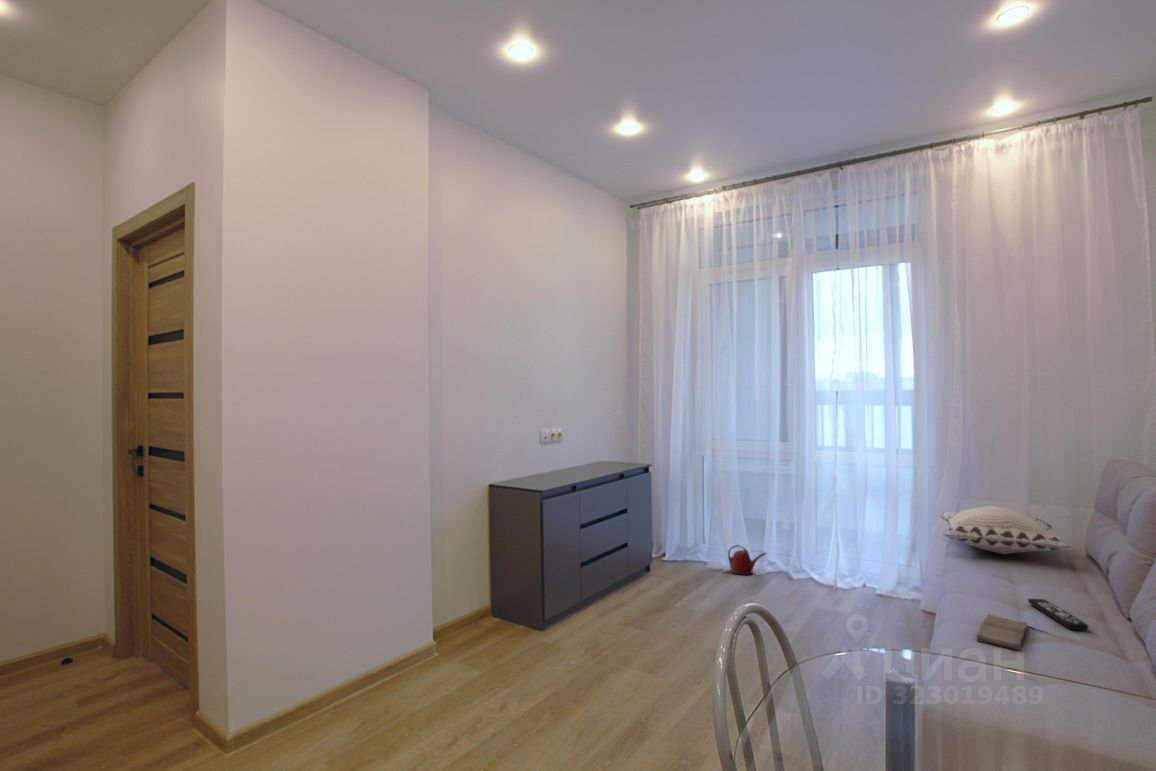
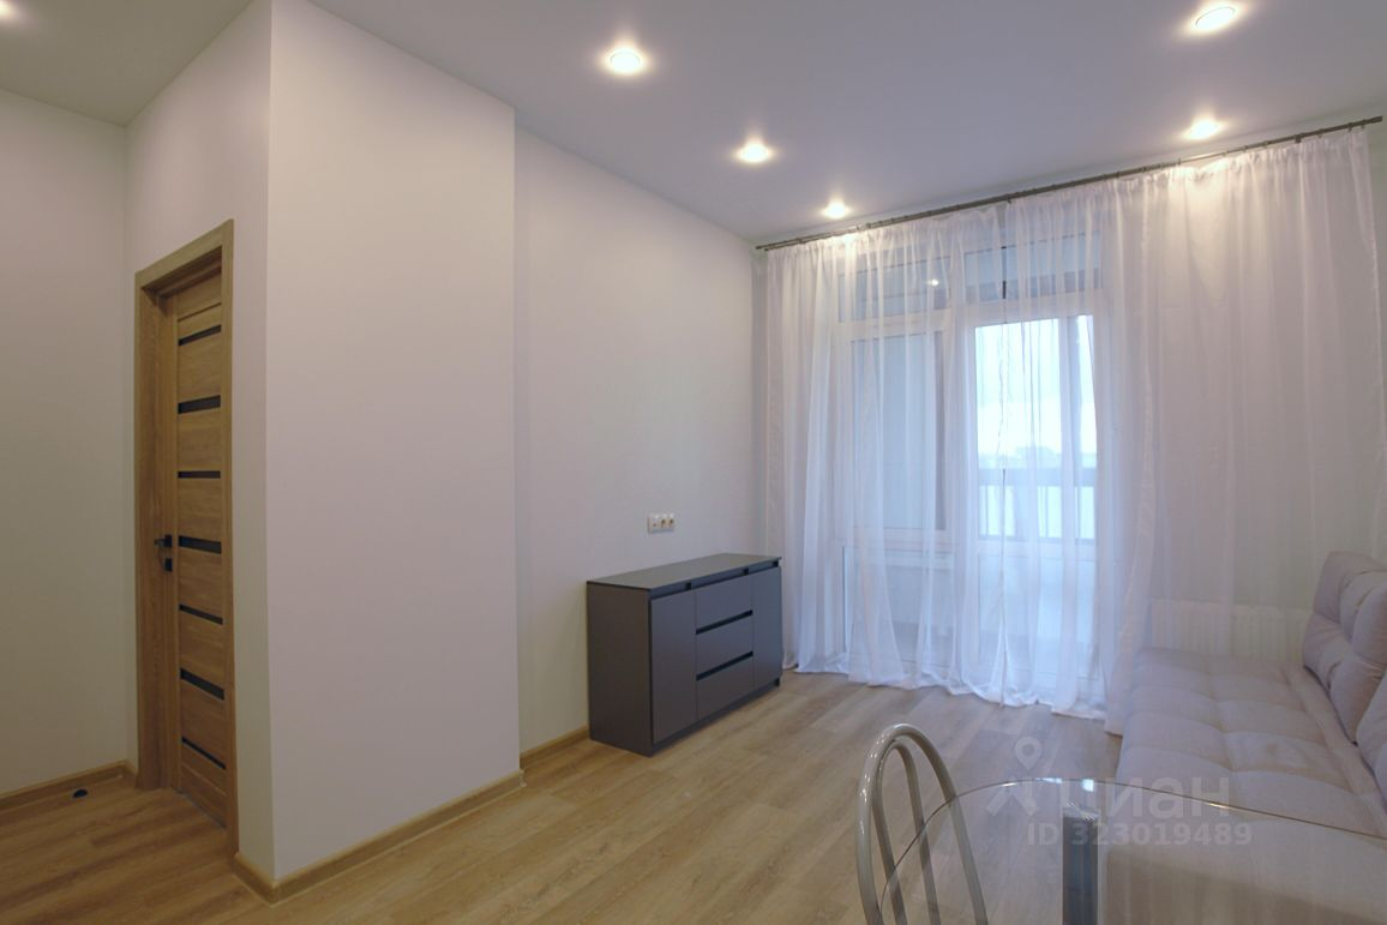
- remote control [1027,598,1090,631]
- watering can [727,544,768,576]
- diary [975,613,1028,651]
- decorative pillow [940,505,1071,555]
